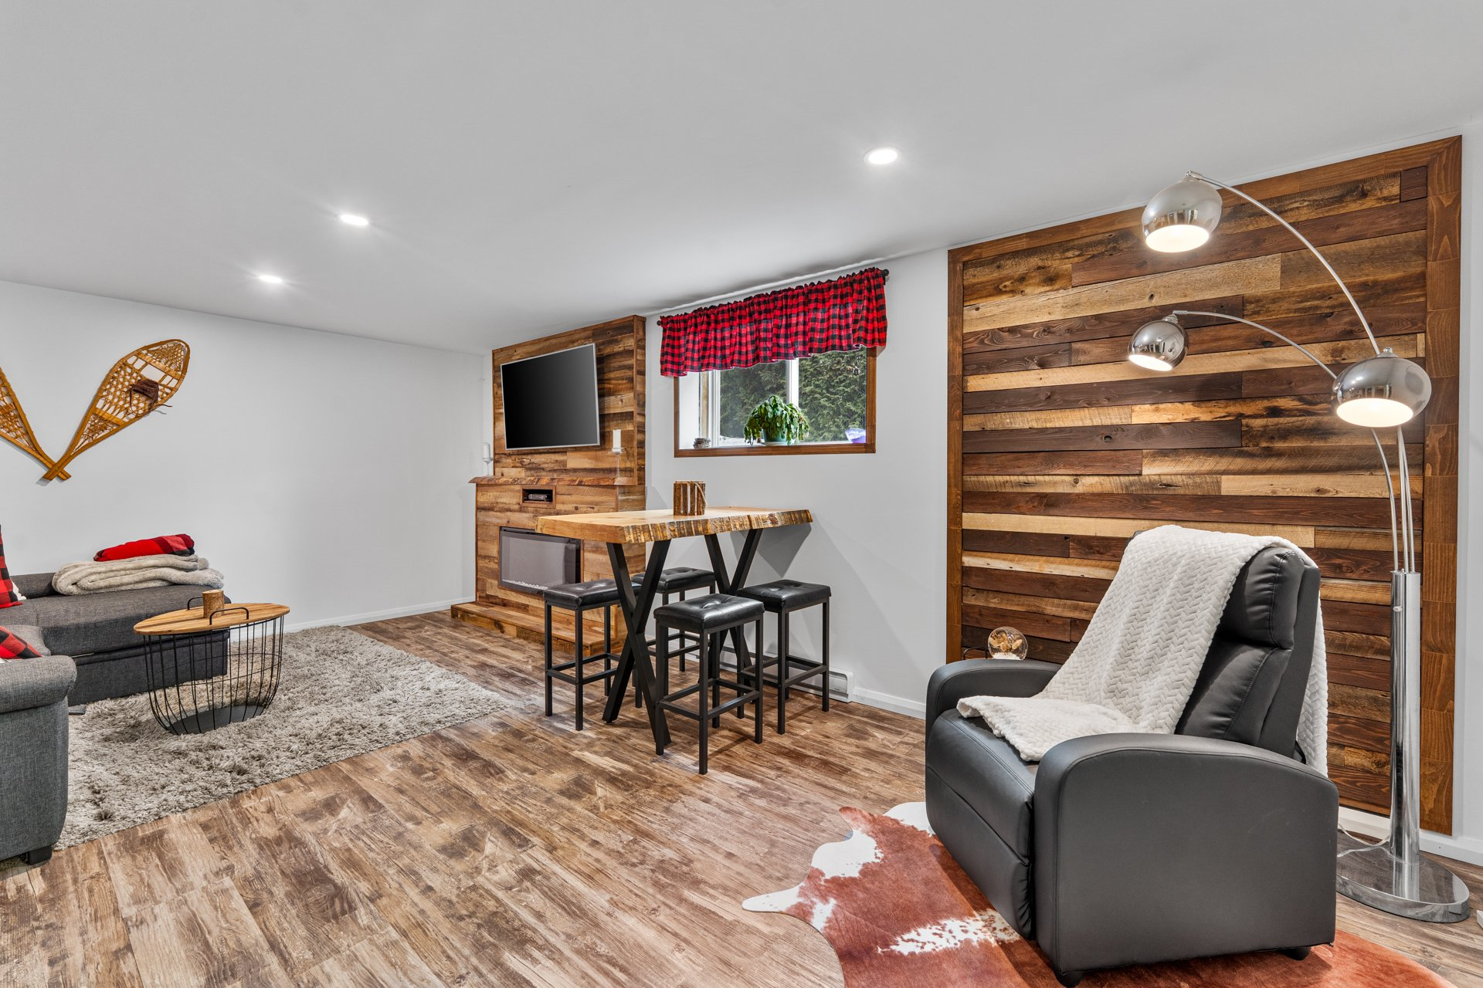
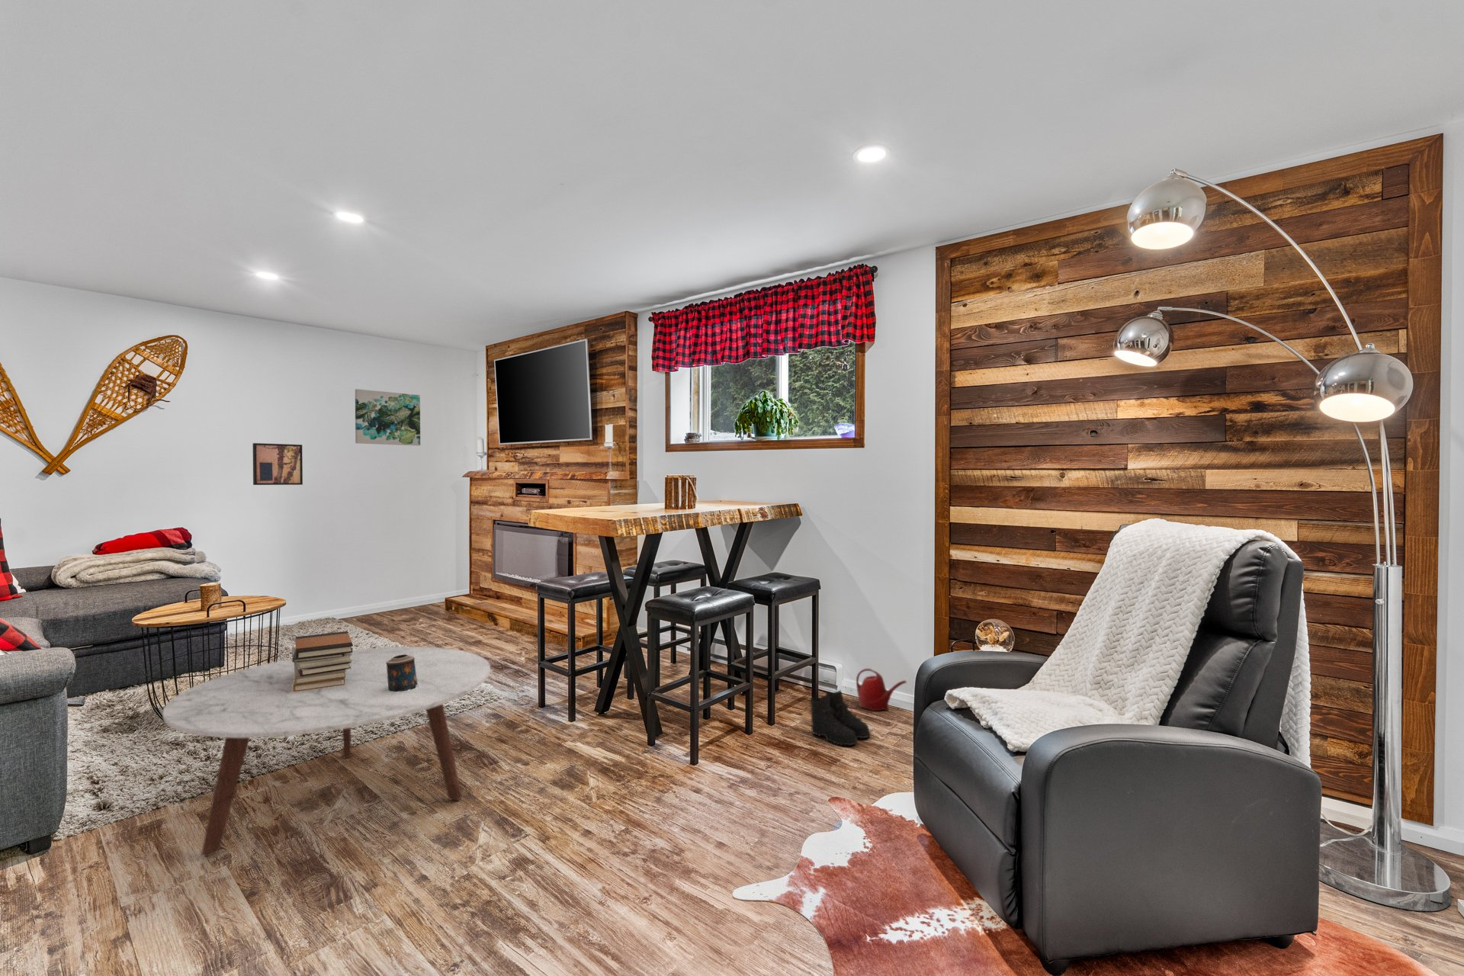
+ wall art [354,388,420,446]
+ watering can [855,668,907,711]
+ book stack [291,631,354,693]
+ candle [386,655,420,693]
+ boots [808,690,871,746]
+ coffee table [161,646,491,857]
+ wall art [253,442,304,486]
